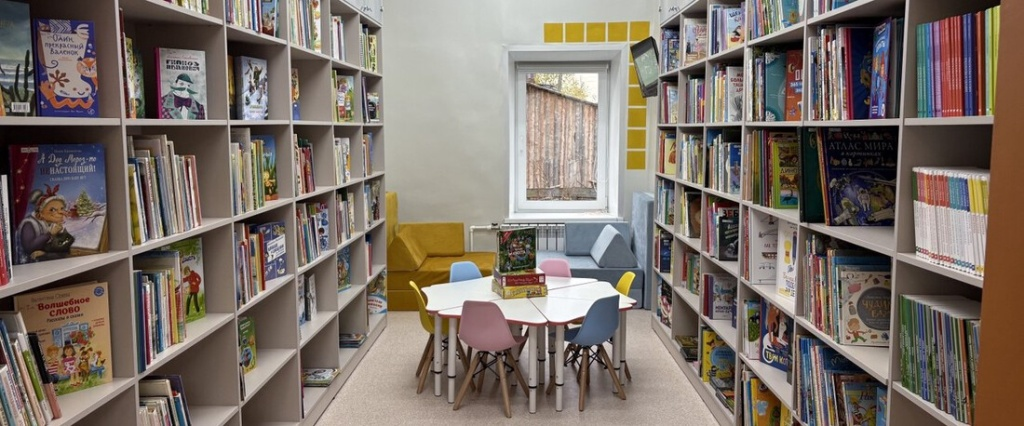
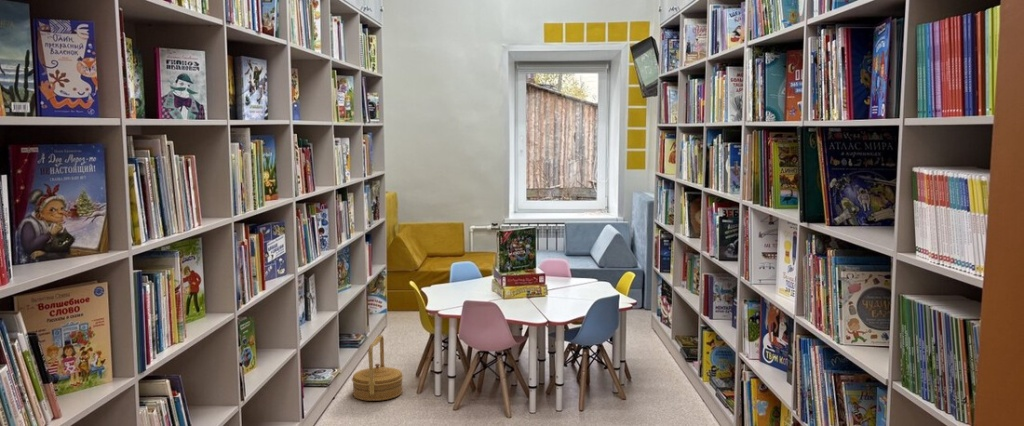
+ basket [351,334,404,402]
